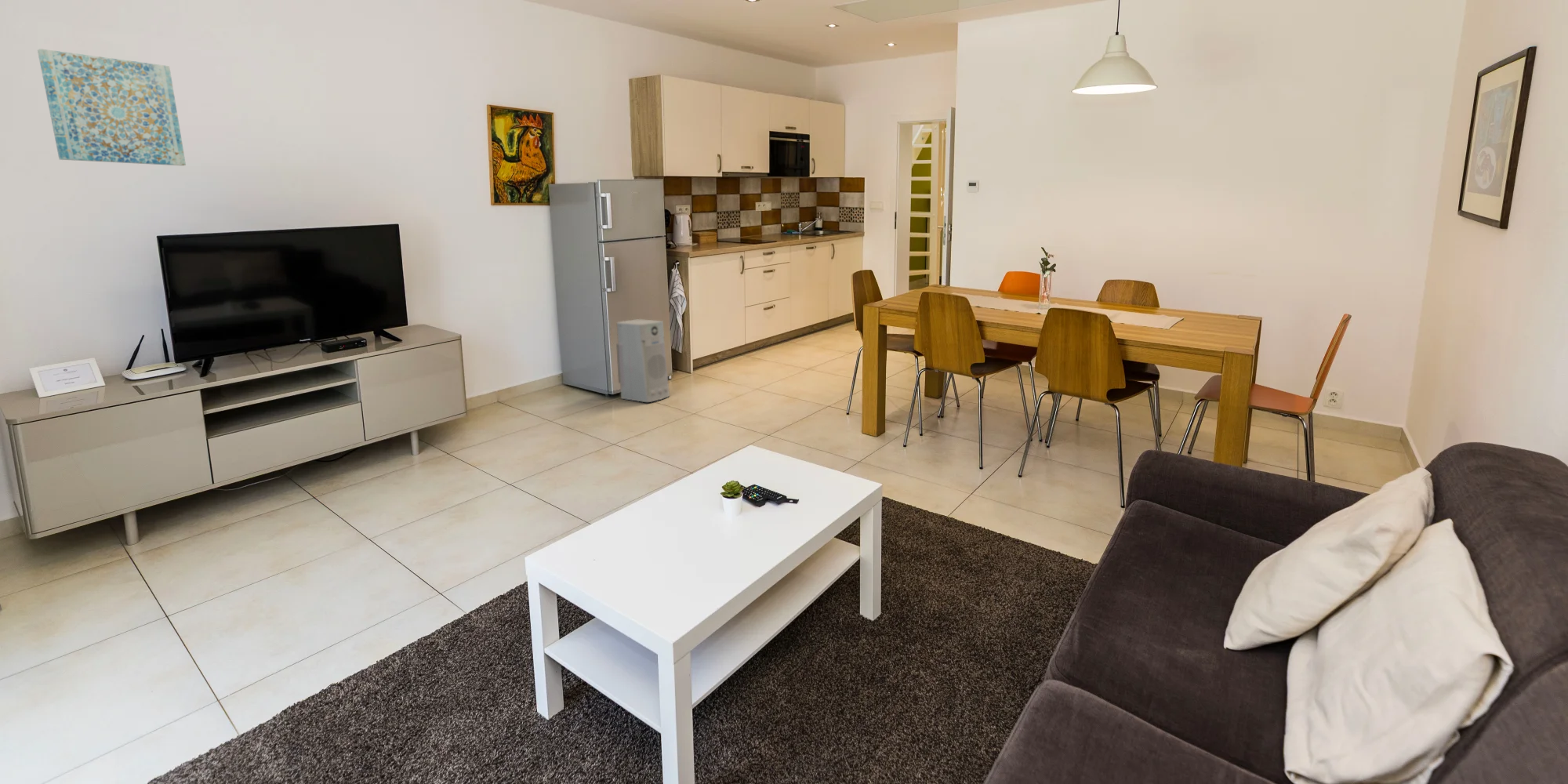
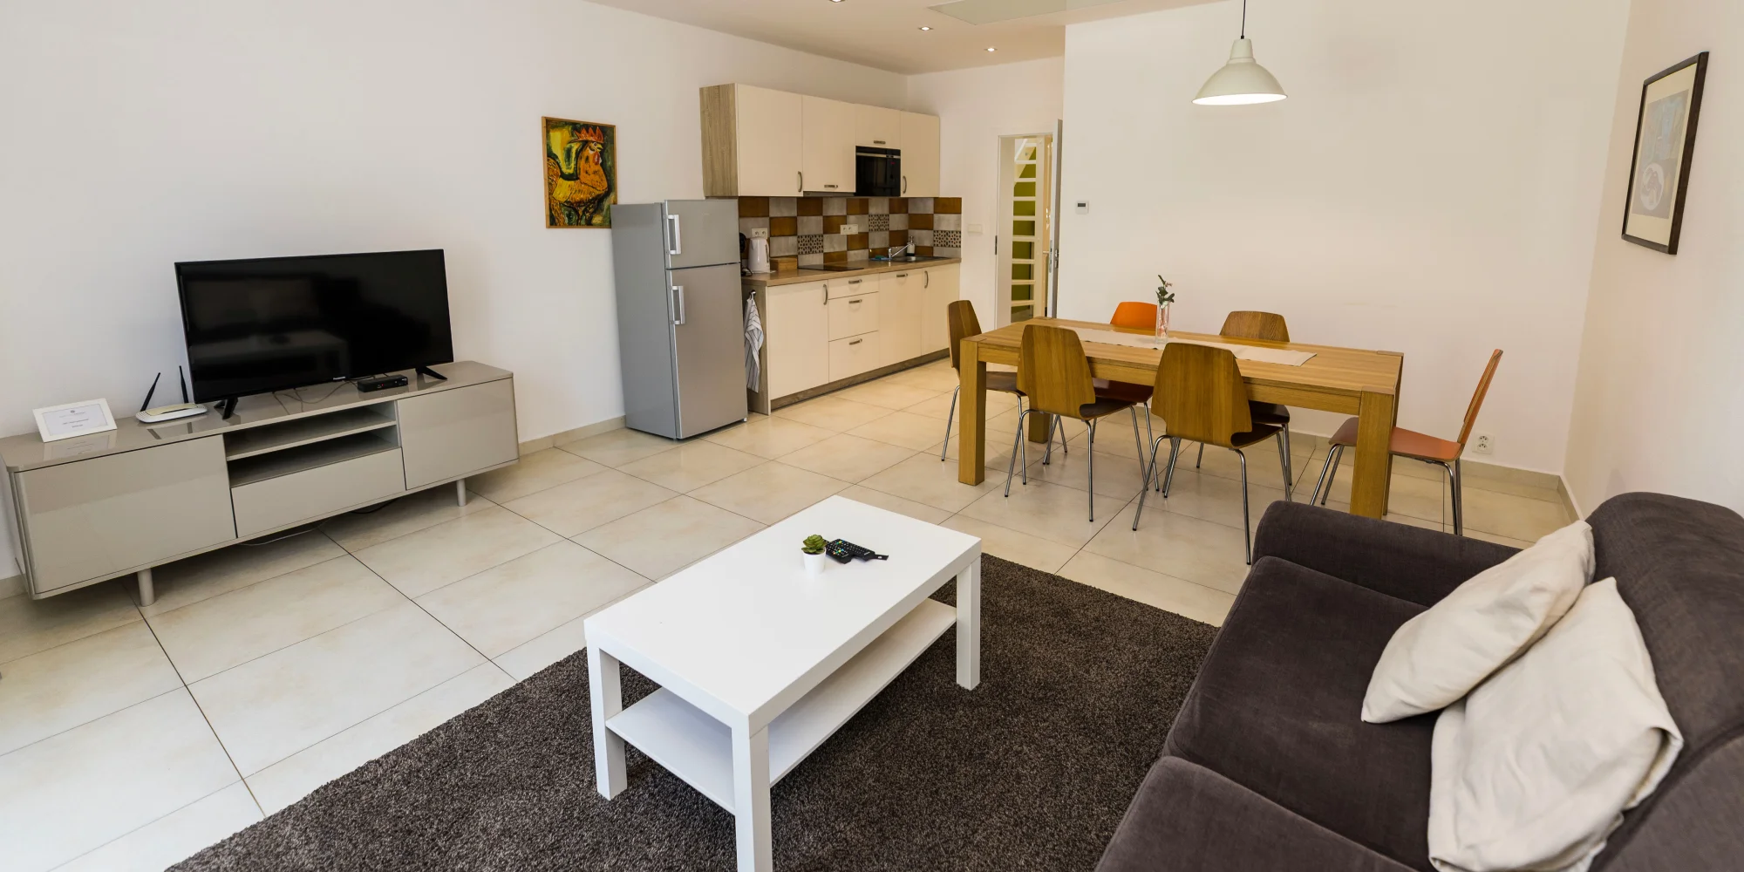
- wall art [37,48,187,166]
- air purifier [615,318,670,403]
